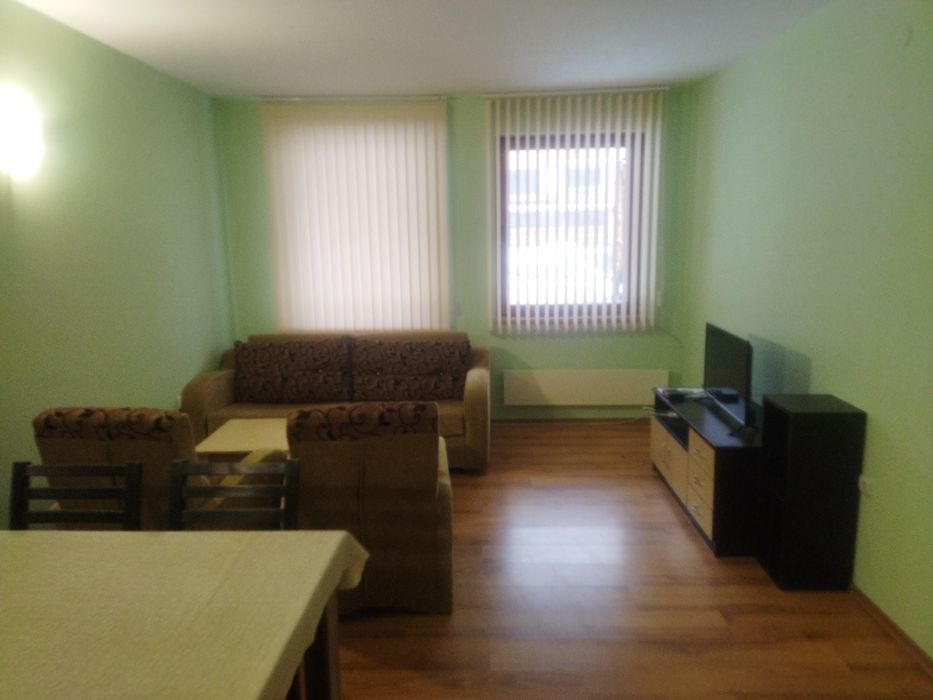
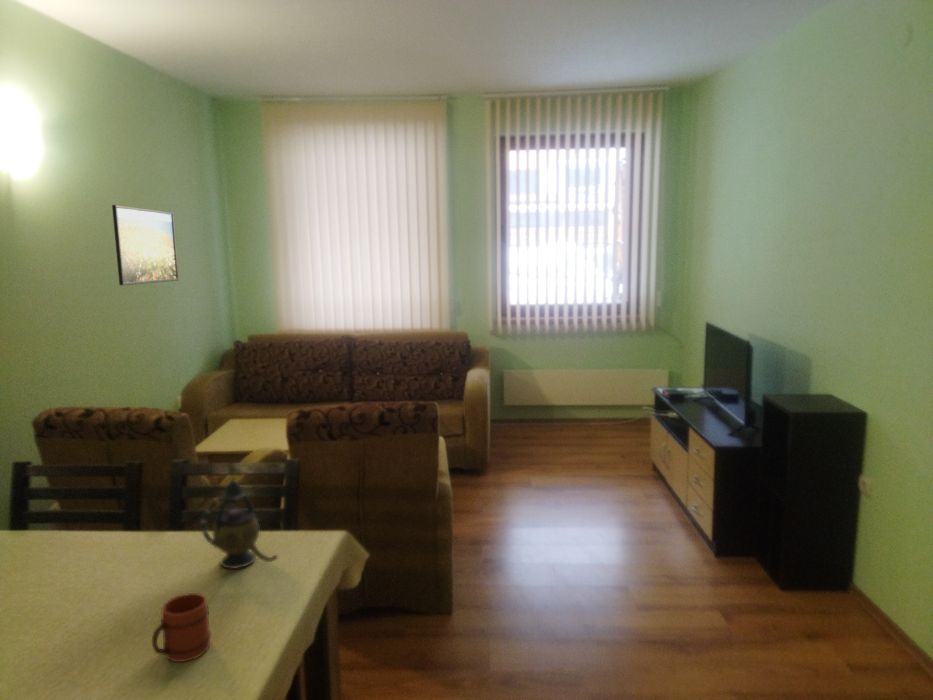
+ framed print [111,204,180,286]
+ mug [151,592,212,663]
+ teapot [200,476,279,570]
